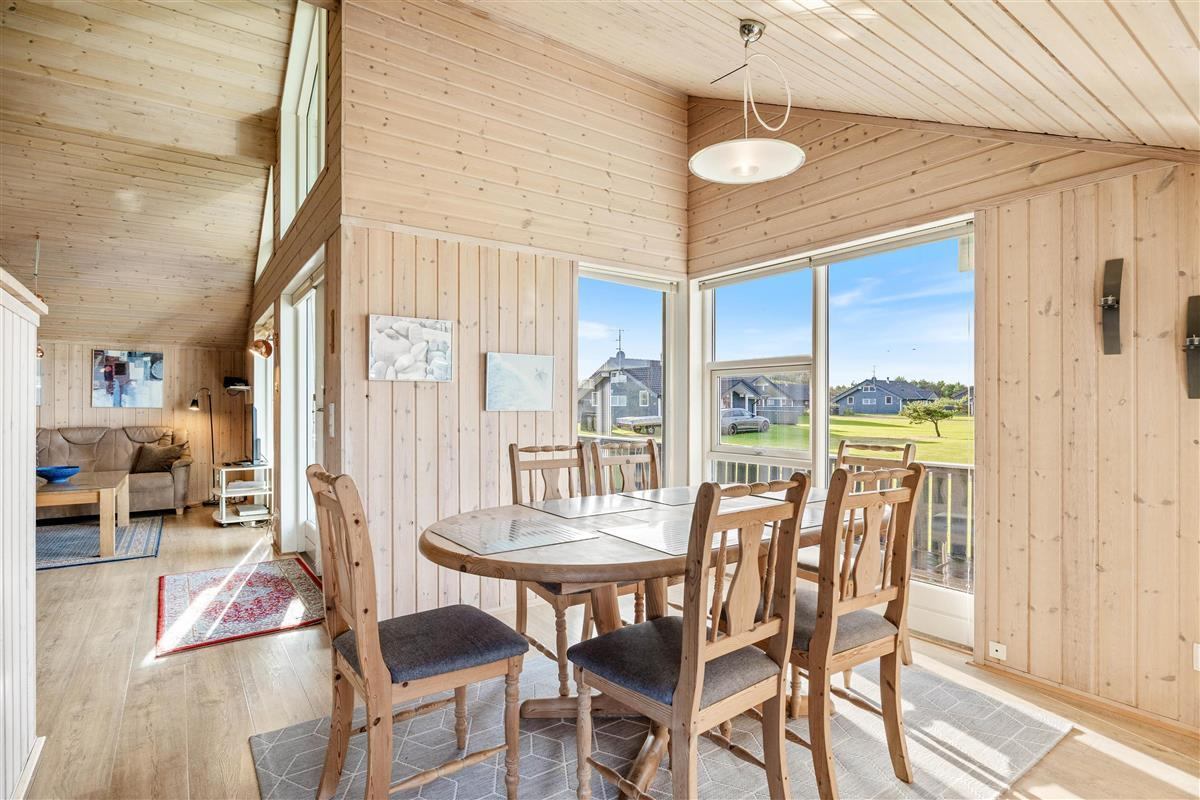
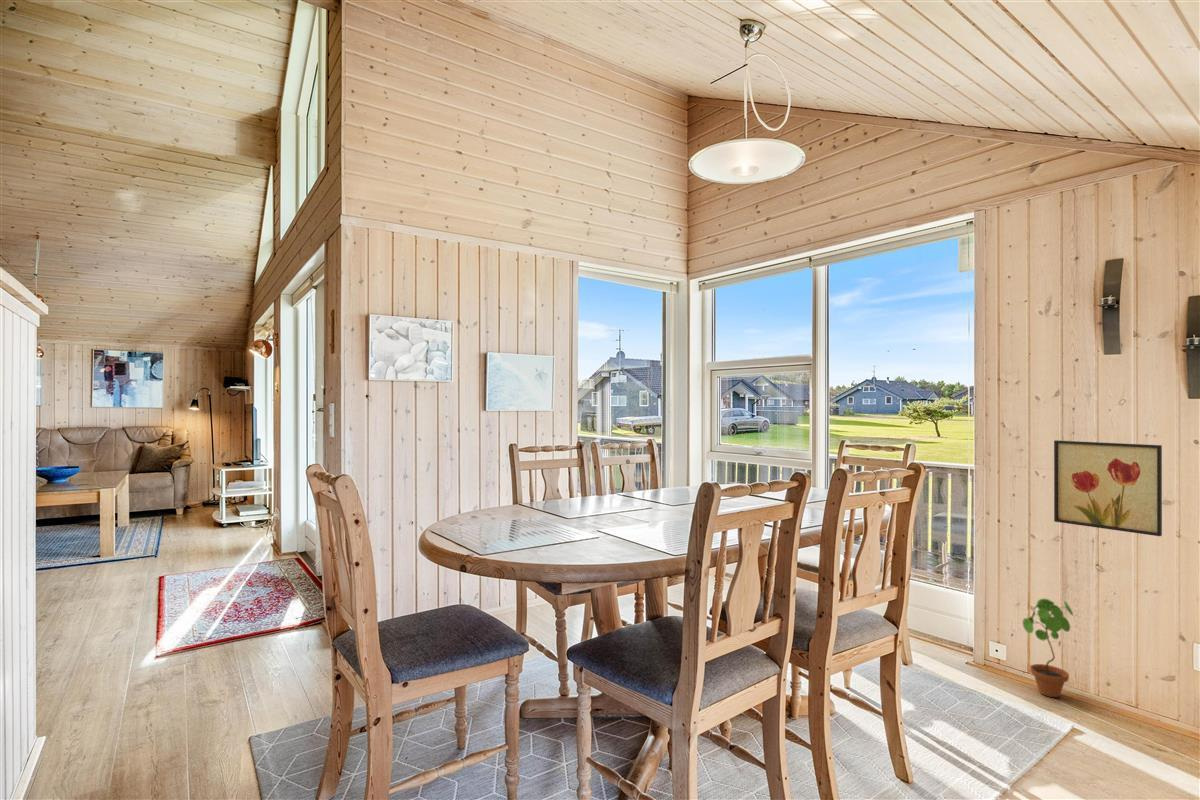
+ potted plant [1022,598,1074,698]
+ wall art [1053,439,1163,537]
